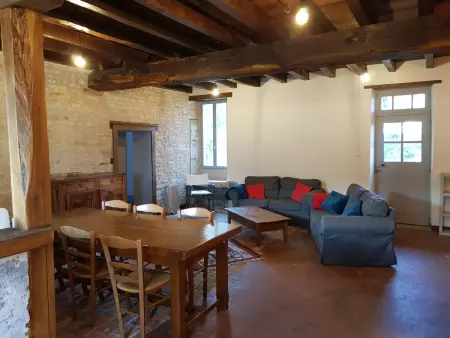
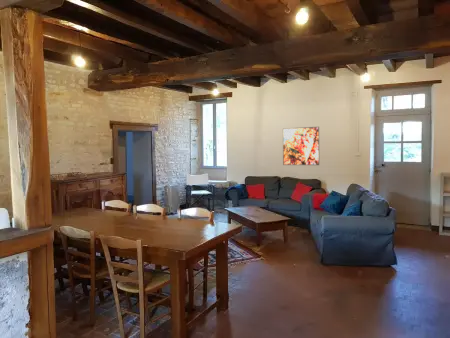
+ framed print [282,126,320,166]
